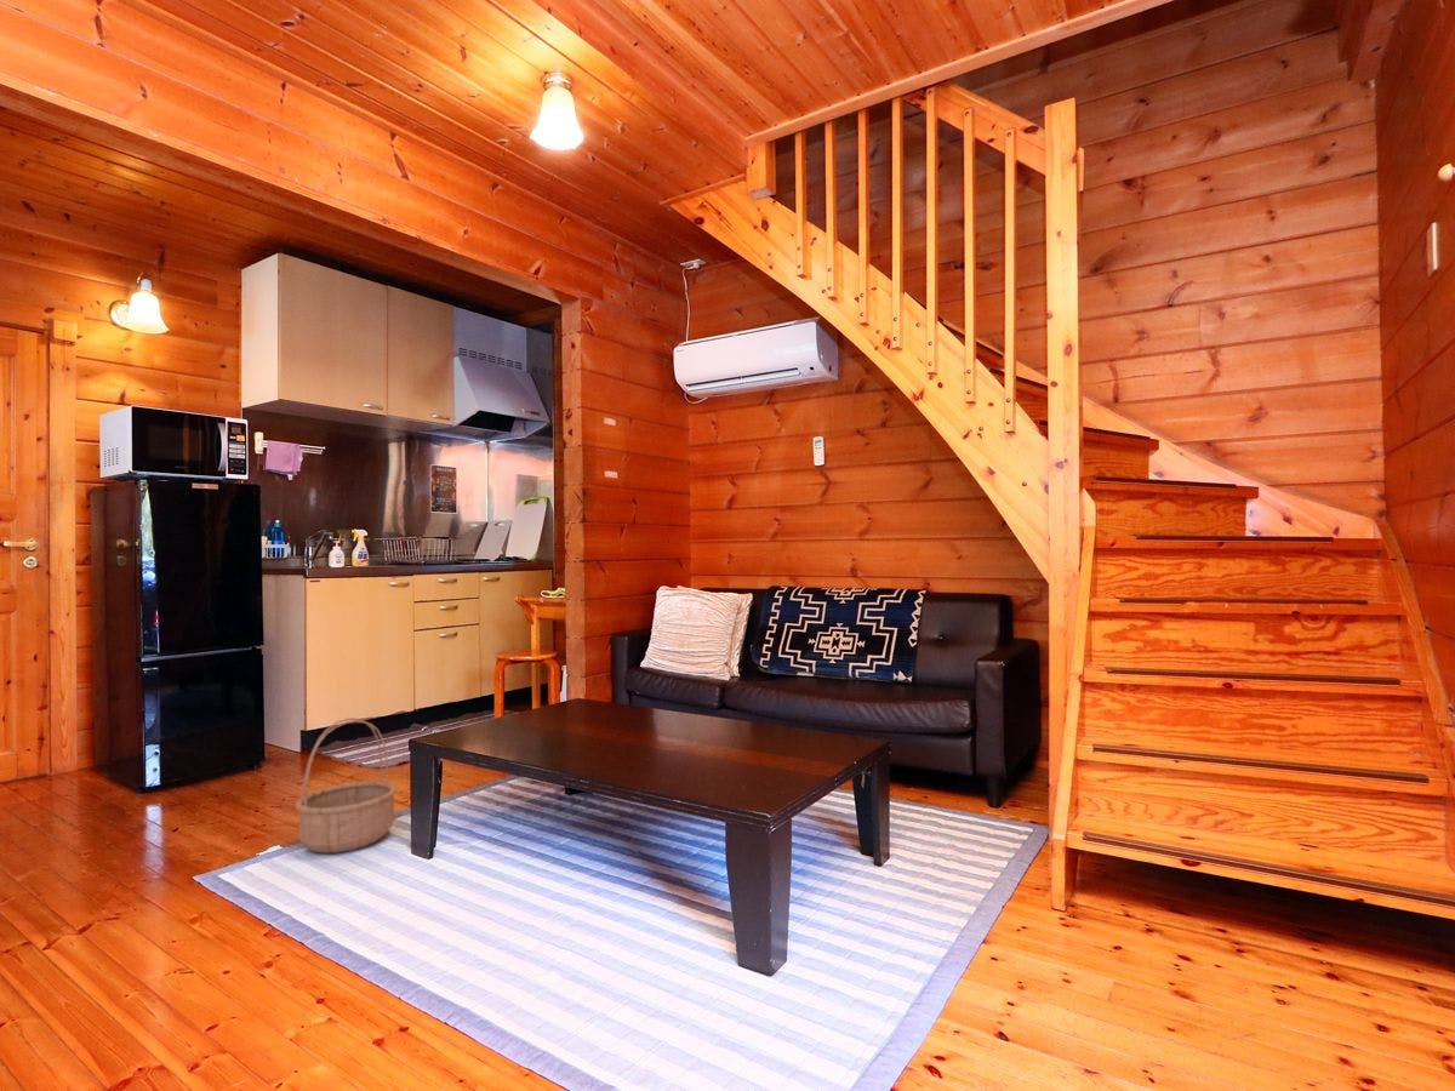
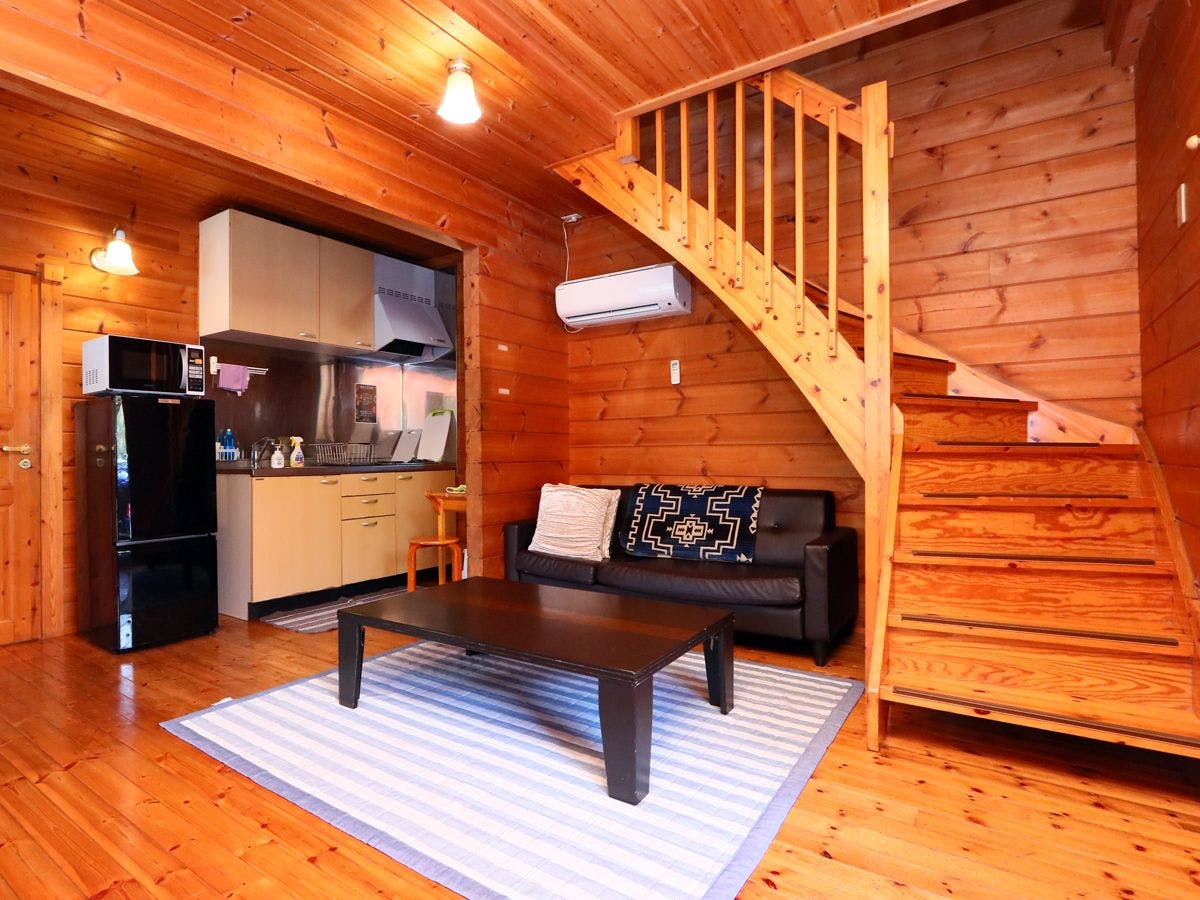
- basket [295,716,398,855]
